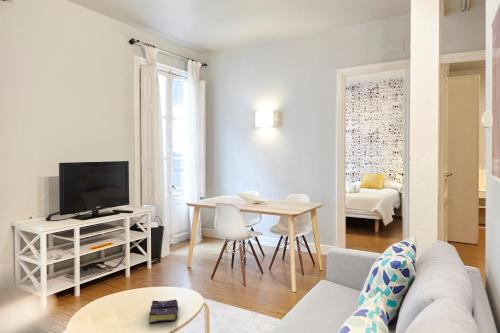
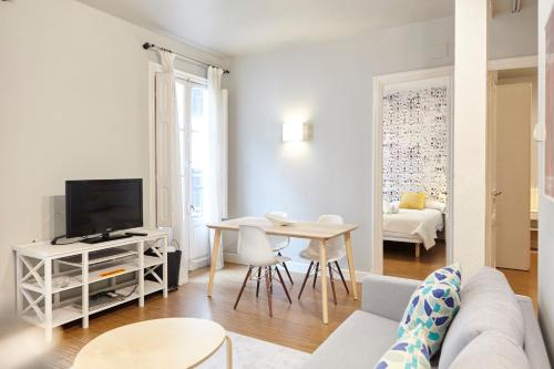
- book [148,299,179,324]
